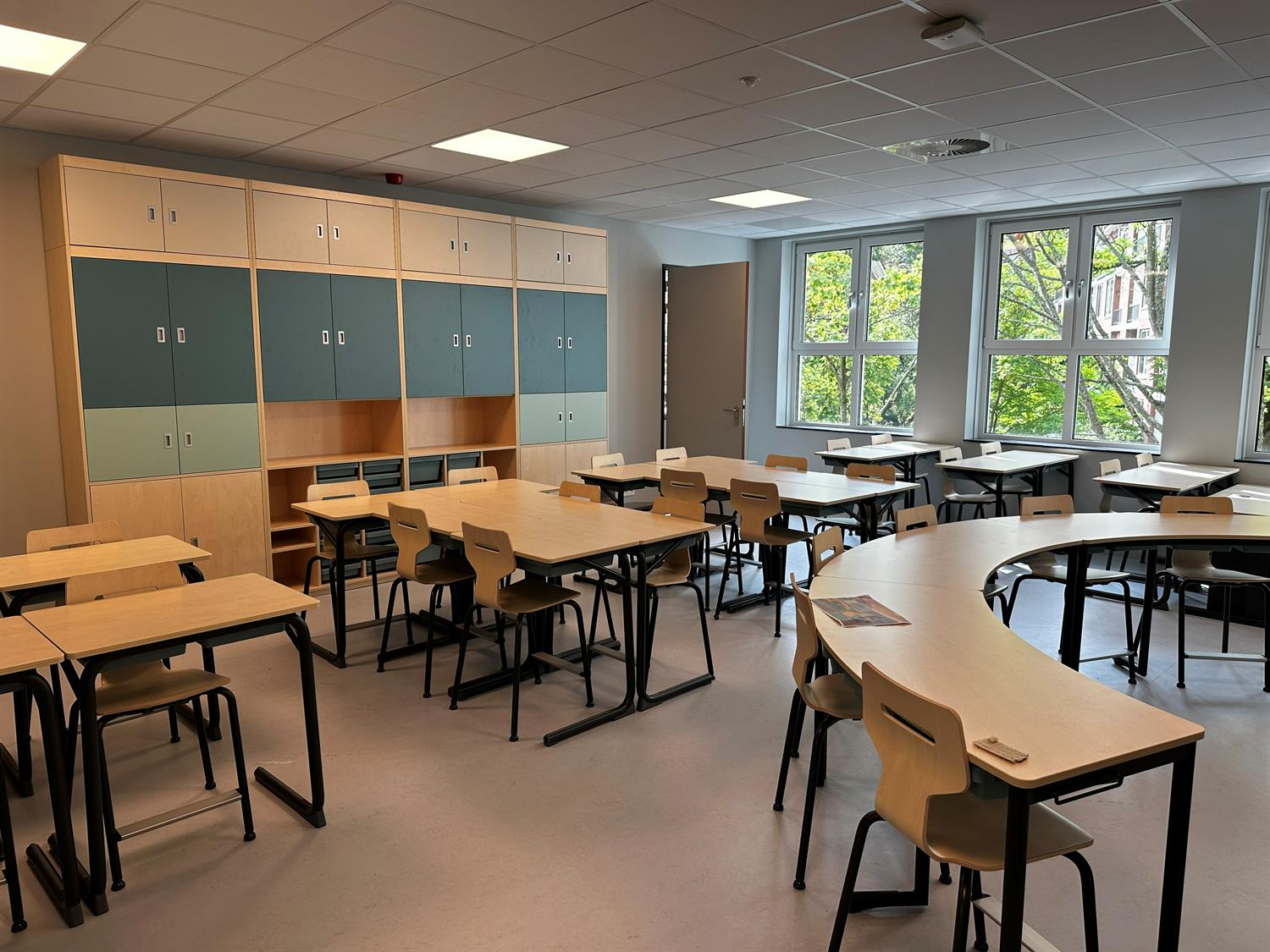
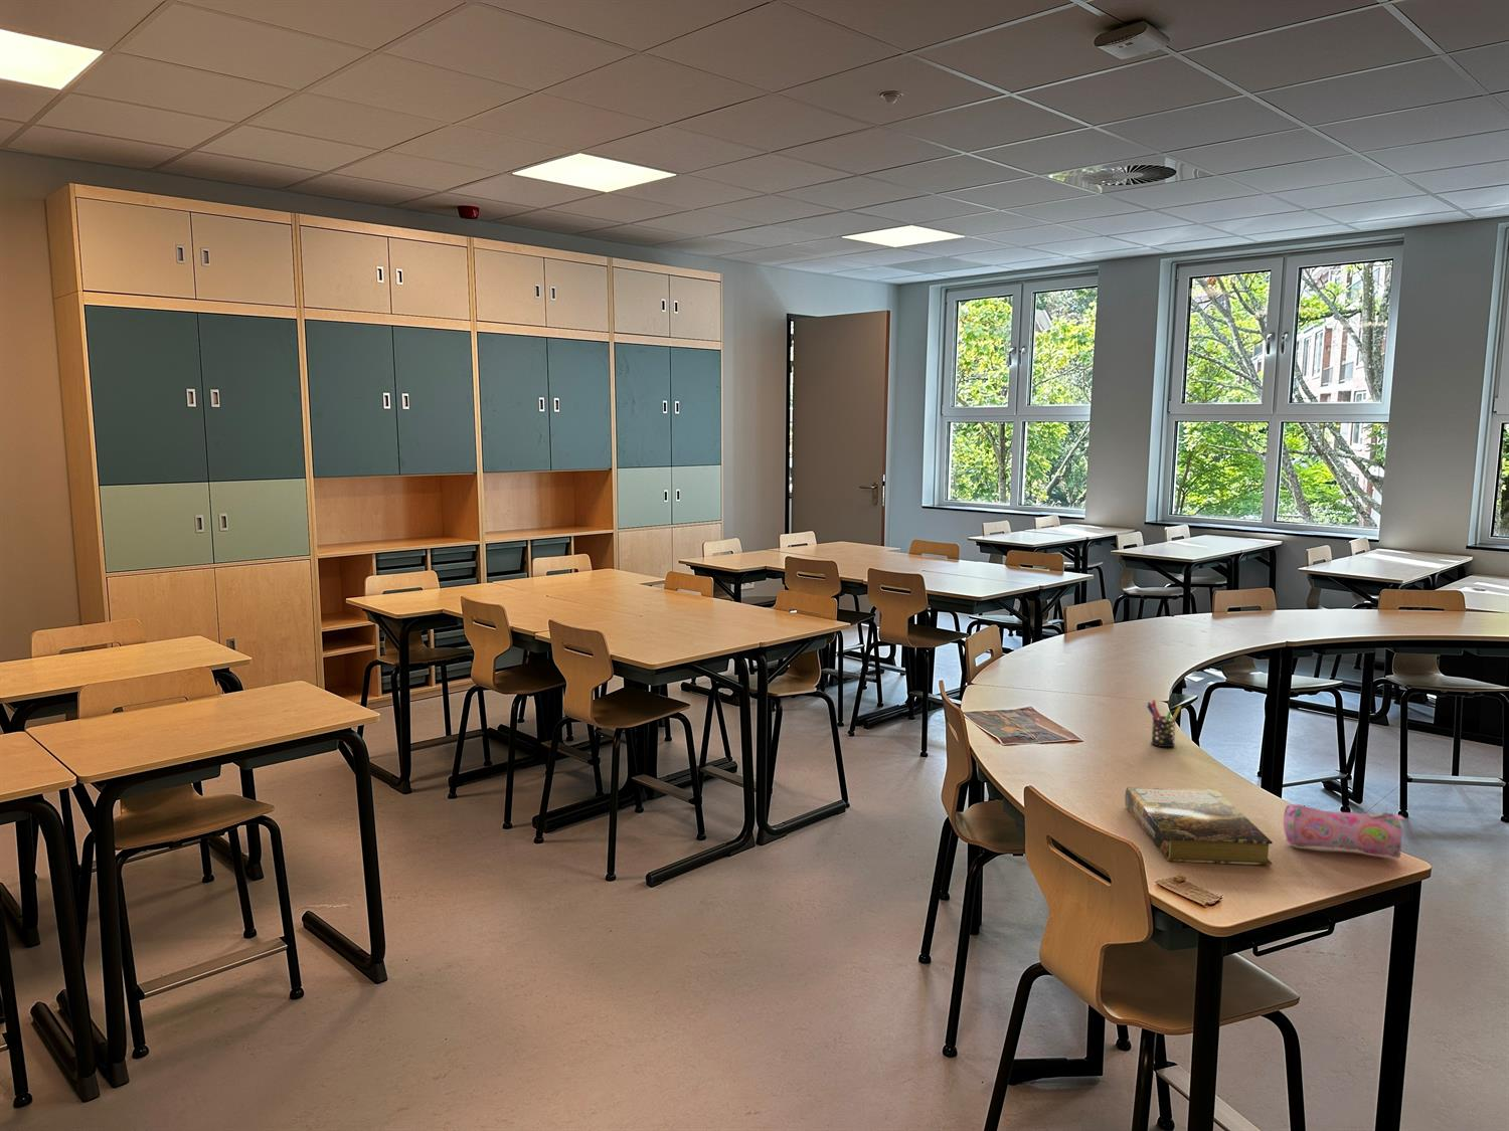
+ book [1124,786,1274,866]
+ pencil case [1283,803,1407,860]
+ pen holder [1145,699,1182,748]
